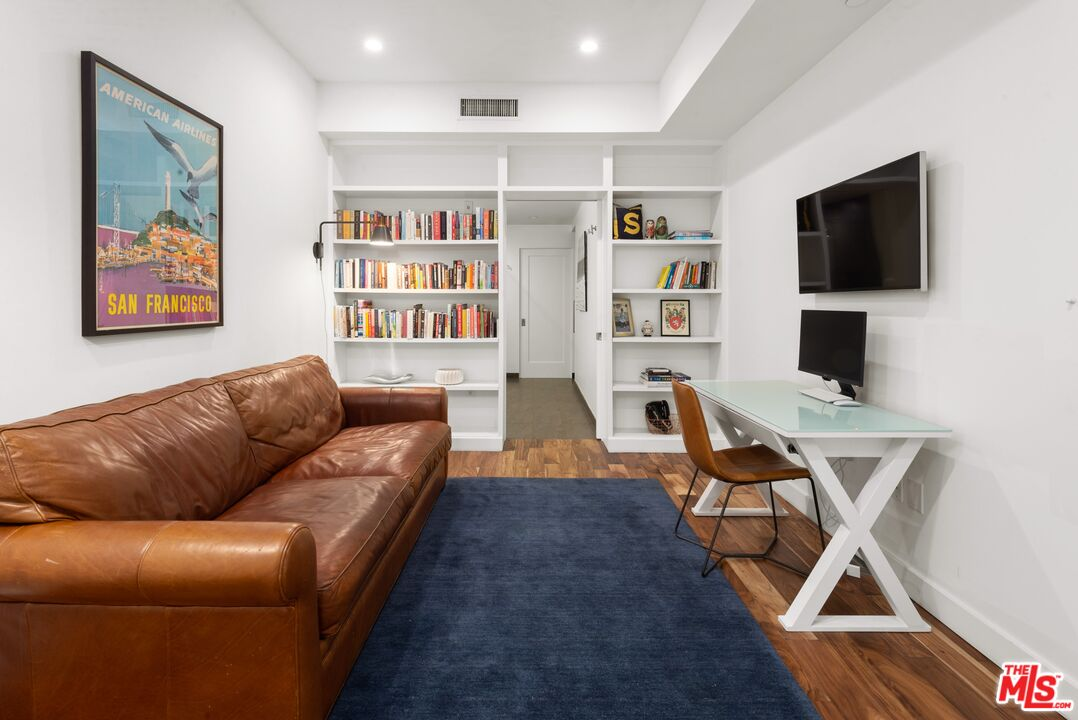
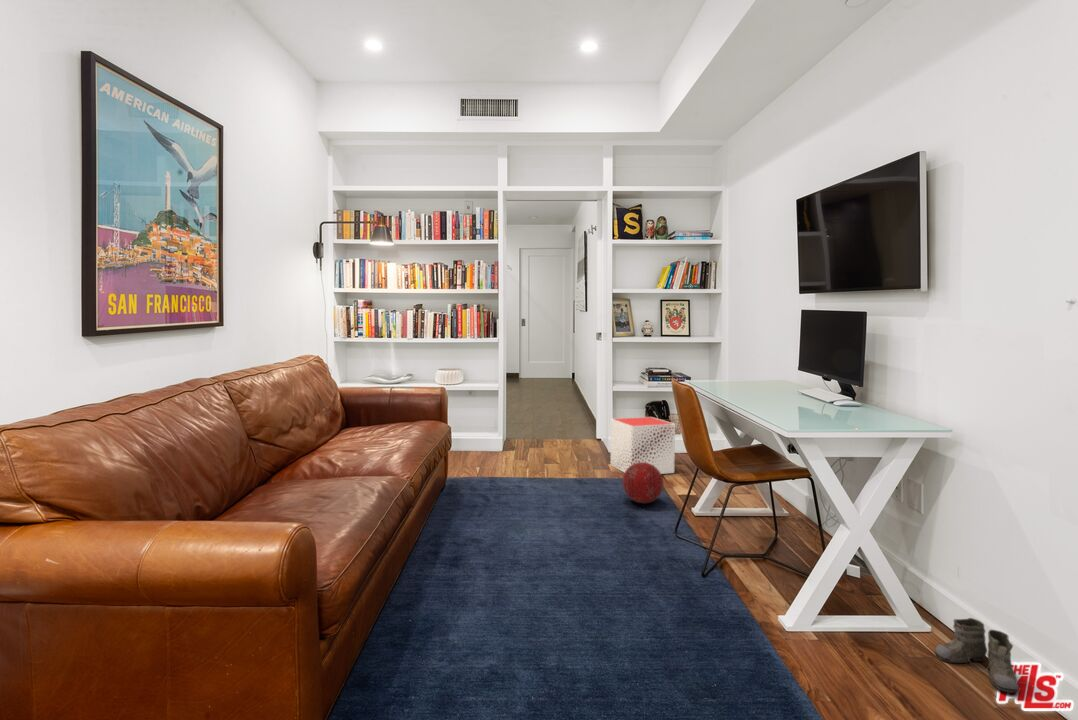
+ storage basket [610,416,676,475]
+ boots [934,617,1031,694]
+ ball [622,462,664,505]
